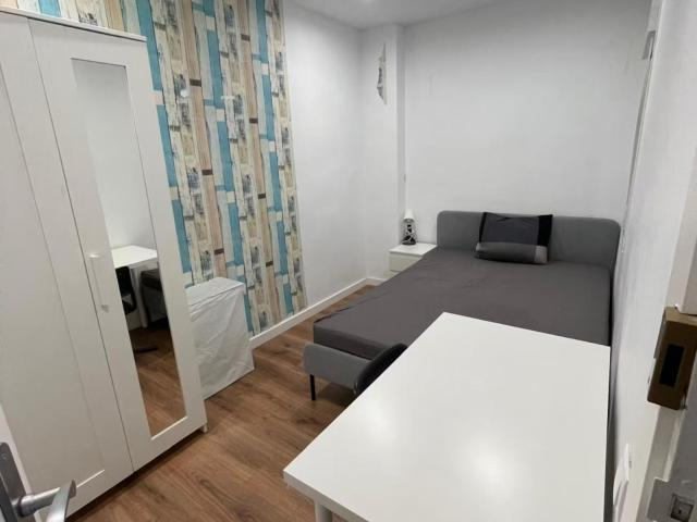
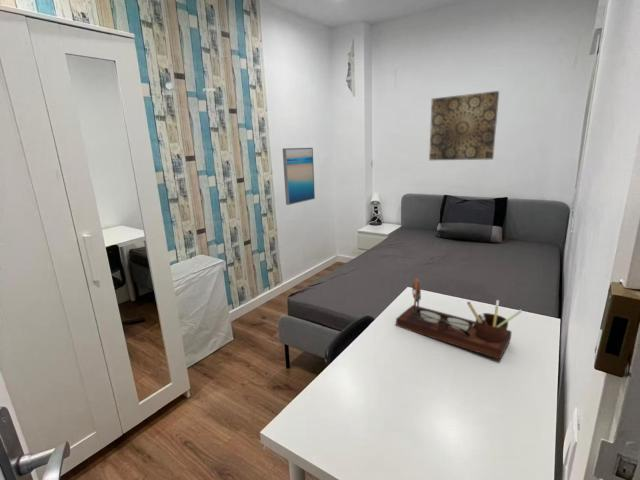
+ wall art [428,90,500,161]
+ desk organizer [395,278,523,360]
+ wall art [282,147,316,206]
